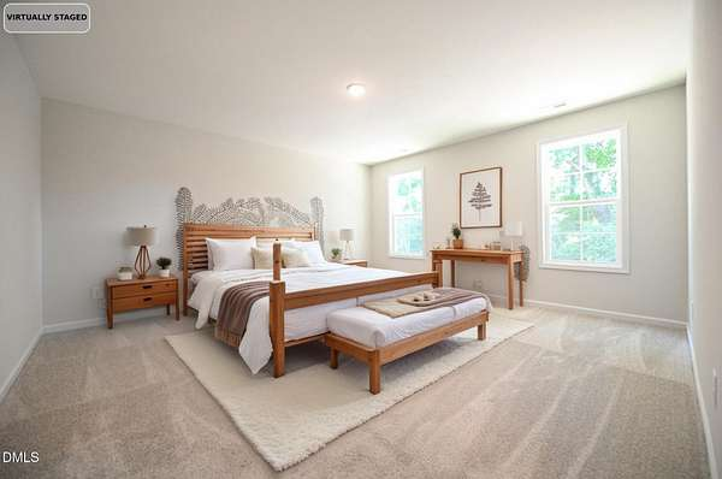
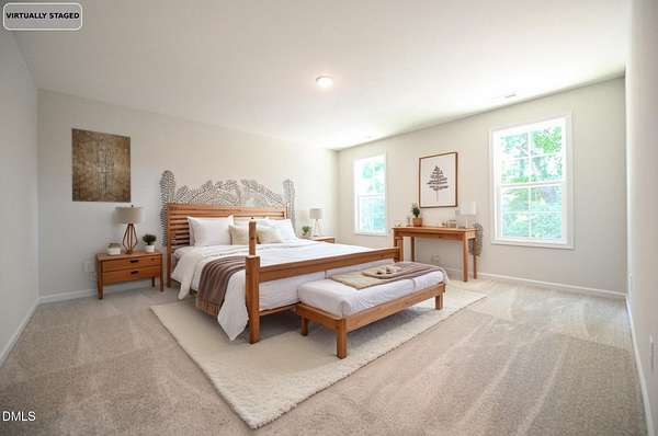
+ wall art [70,127,132,204]
